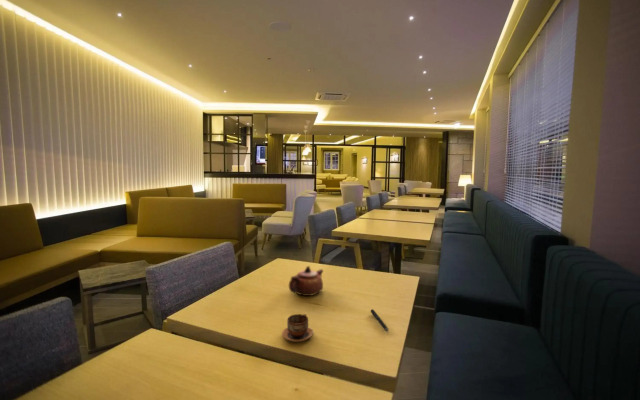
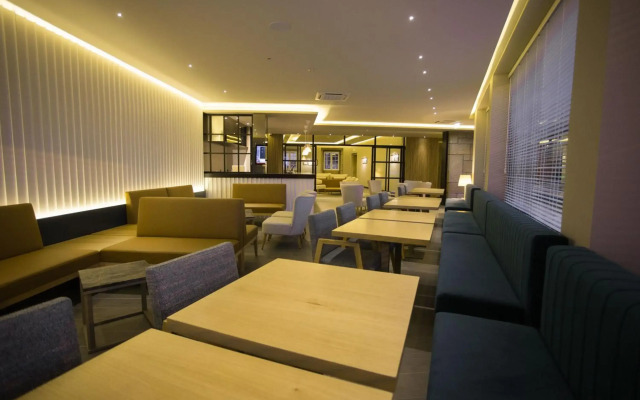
- pen [370,308,389,332]
- cup [281,313,315,343]
- teapot [288,265,324,297]
